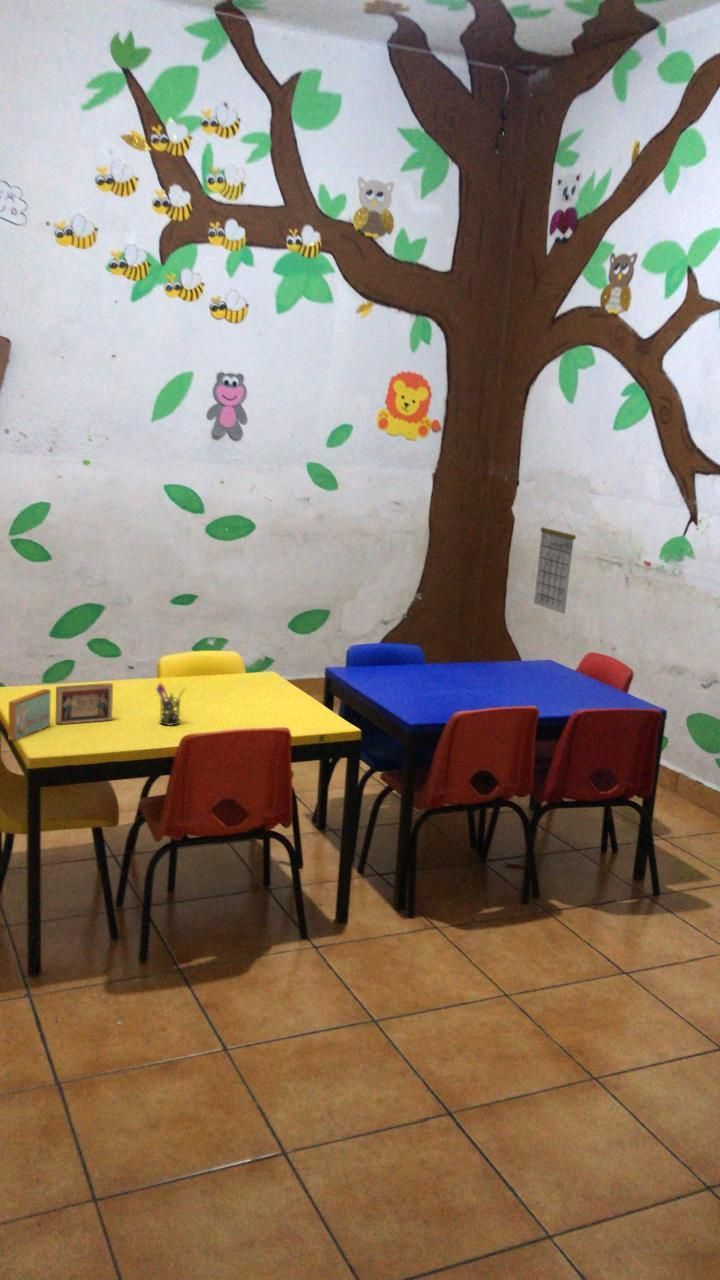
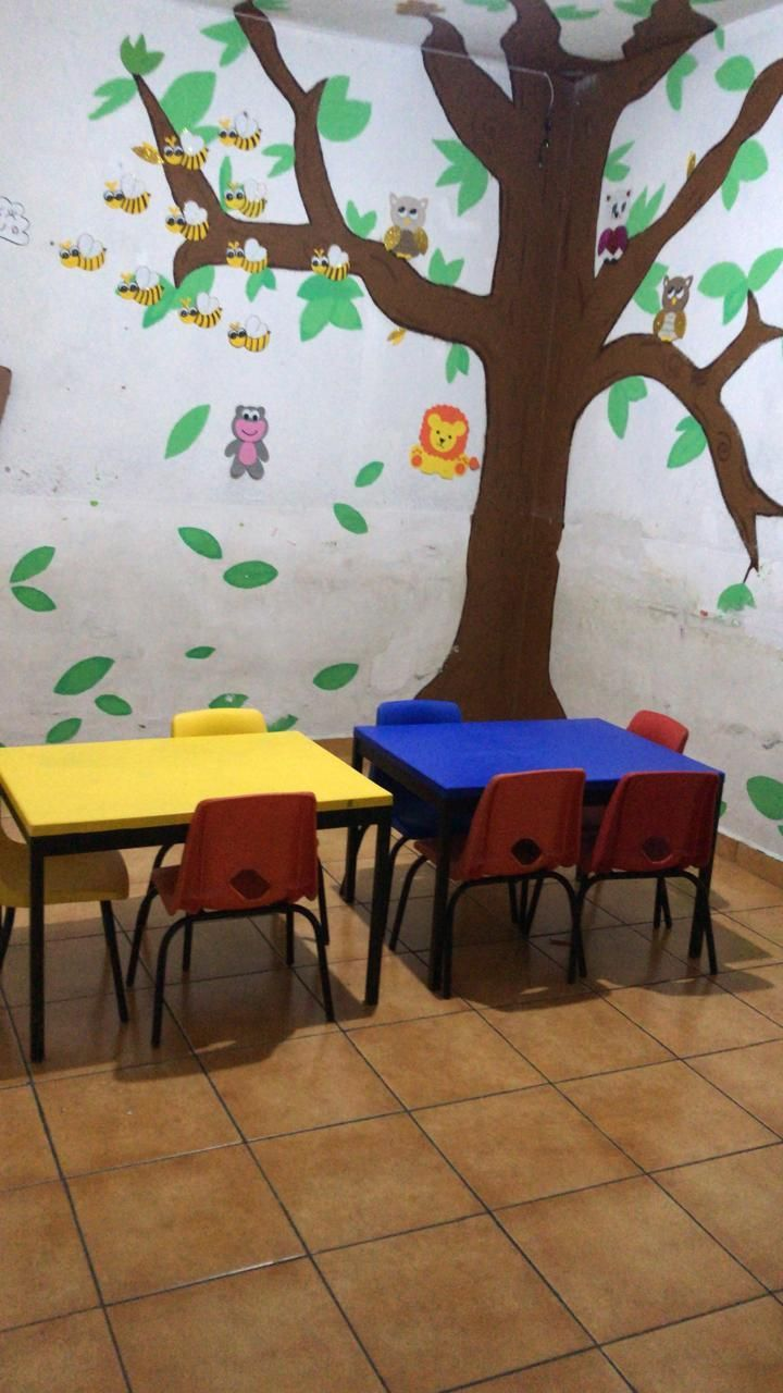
- pen holder [155,682,186,727]
- calendar [533,512,577,615]
- board game [8,682,114,742]
